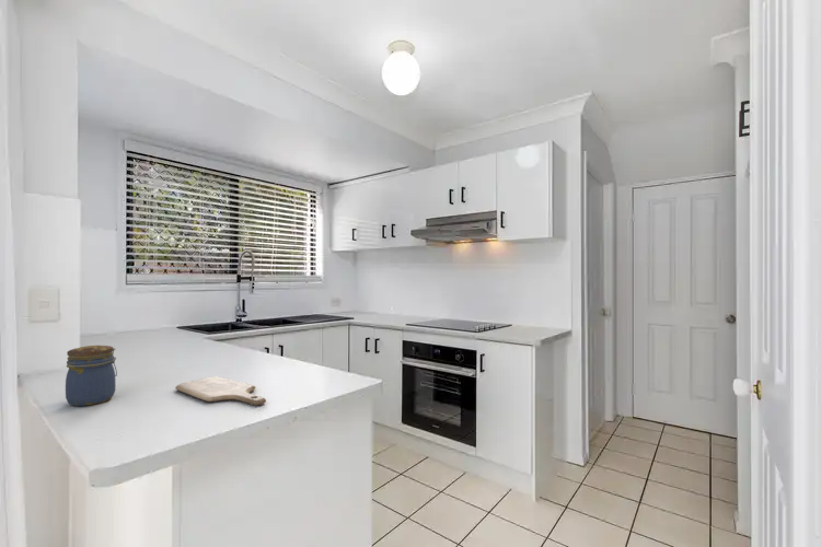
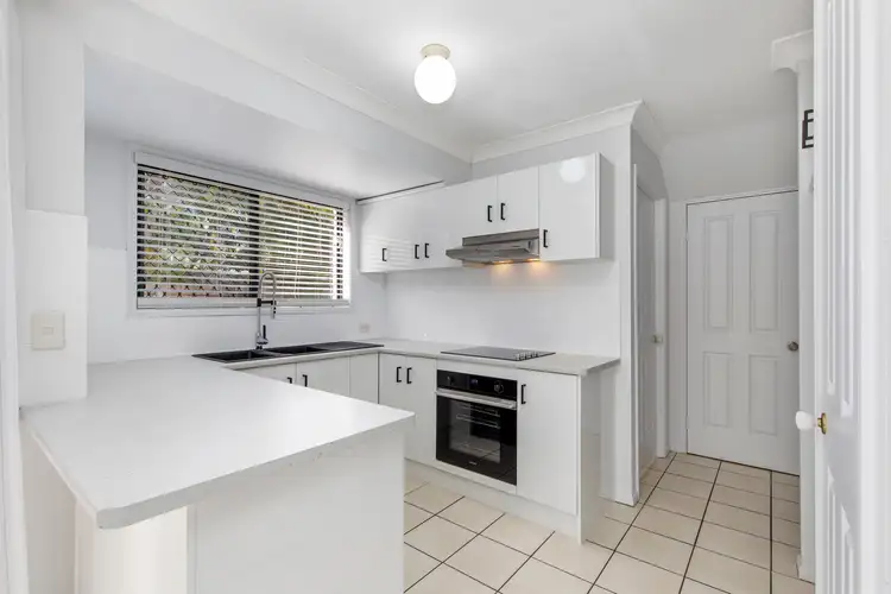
- jar [65,345,118,407]
- cutting board [174,375,267,407]
